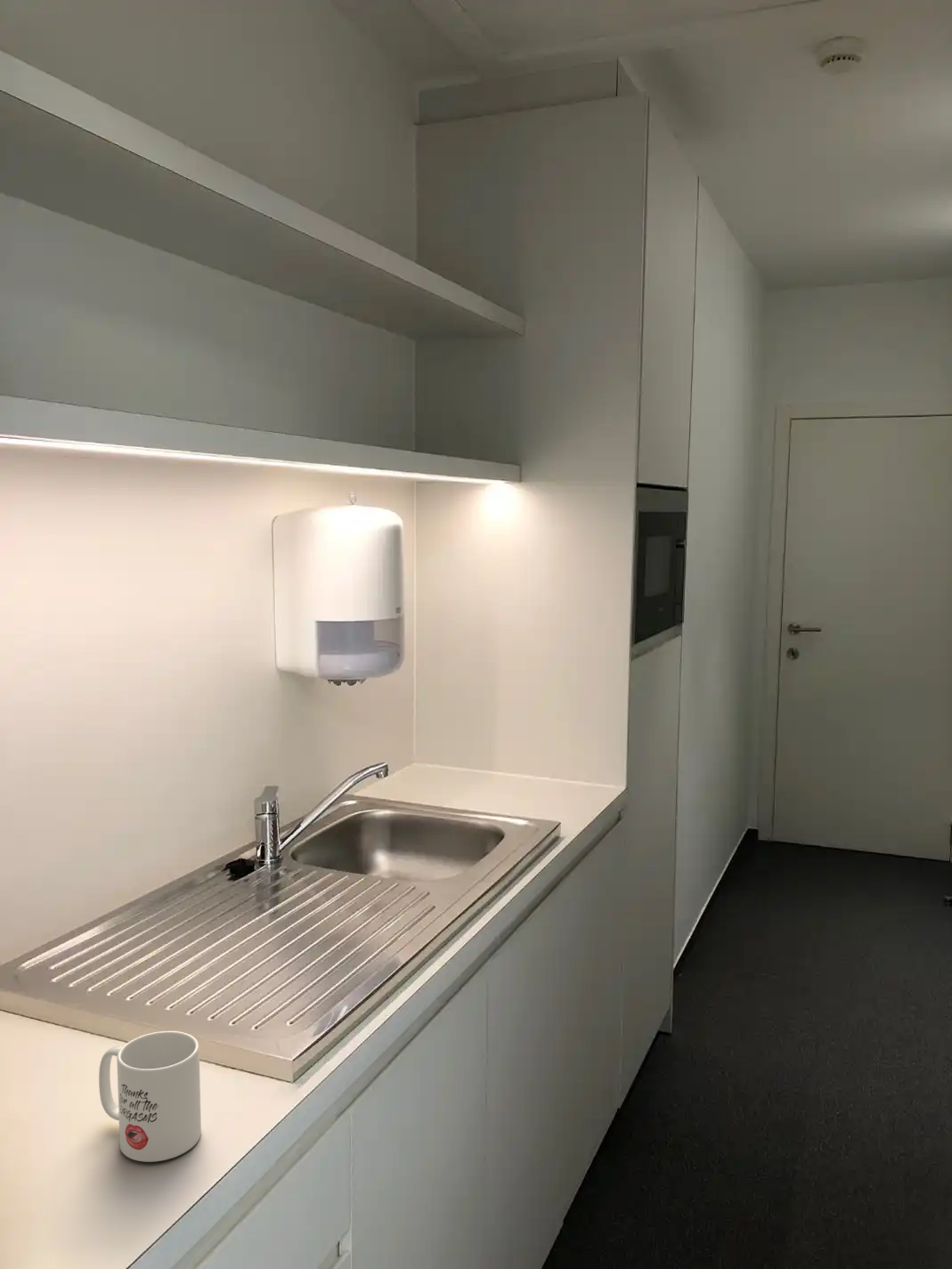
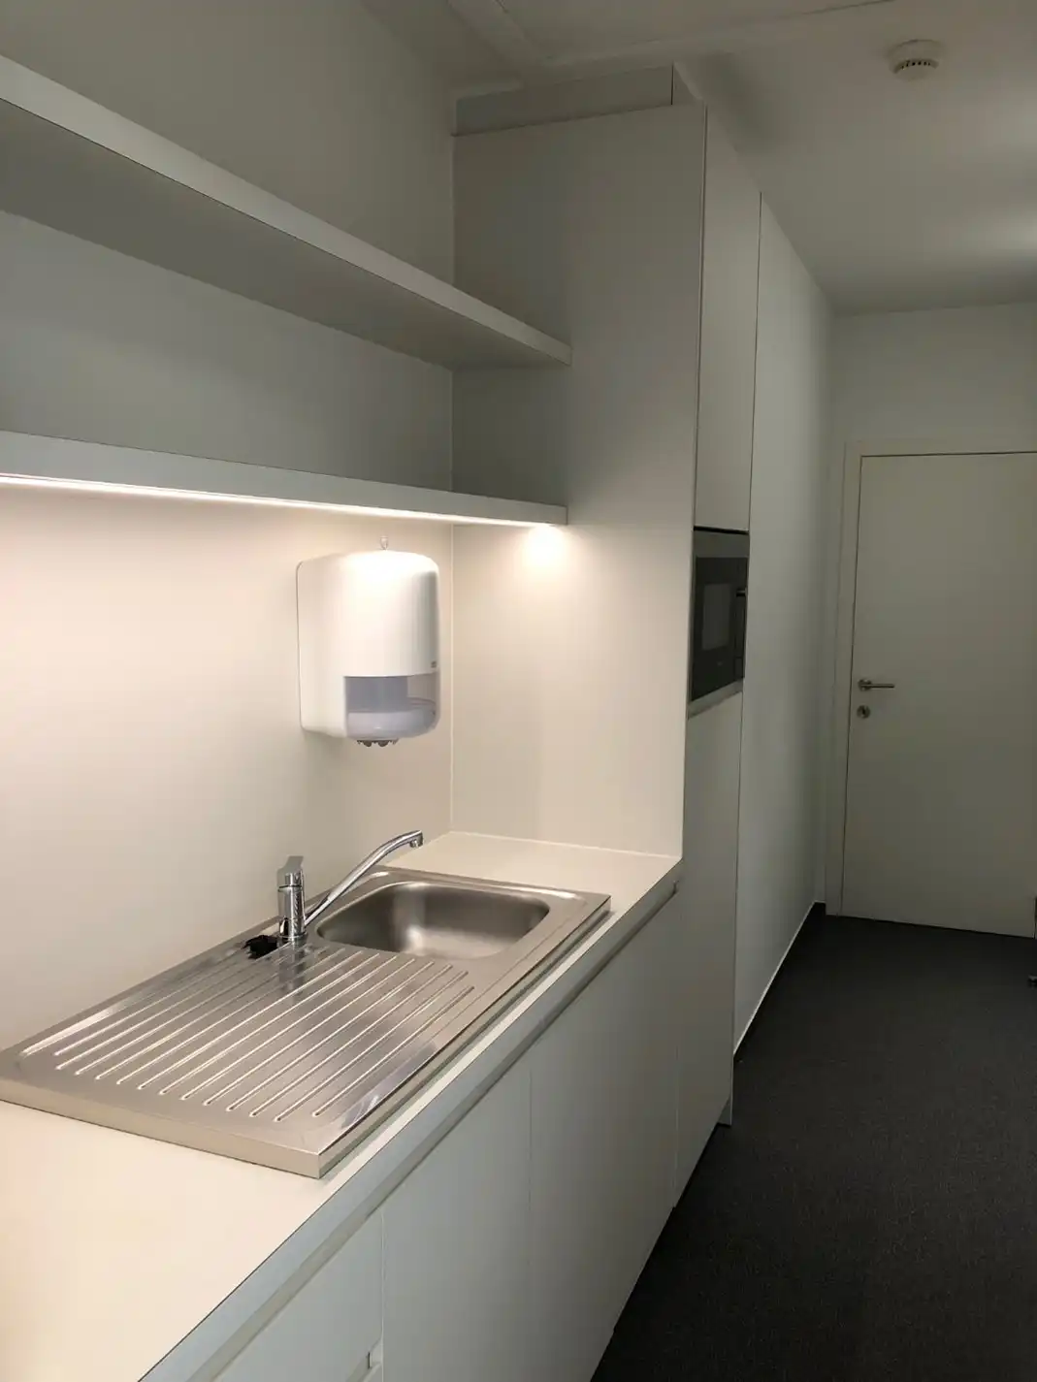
- mug [98,1030,202,1163]
